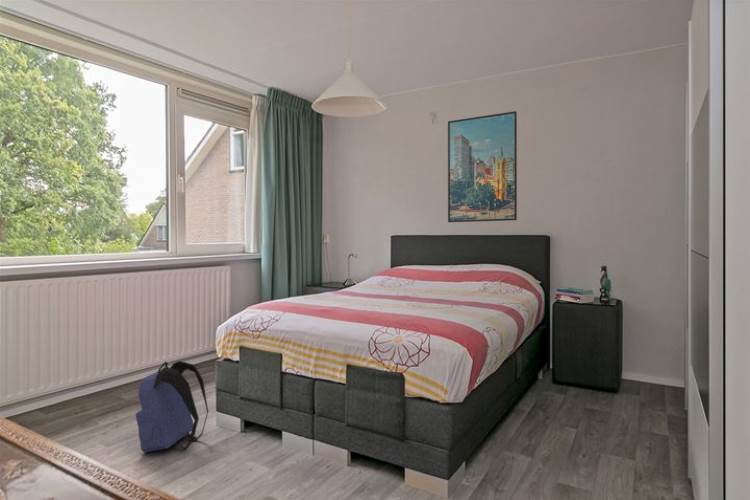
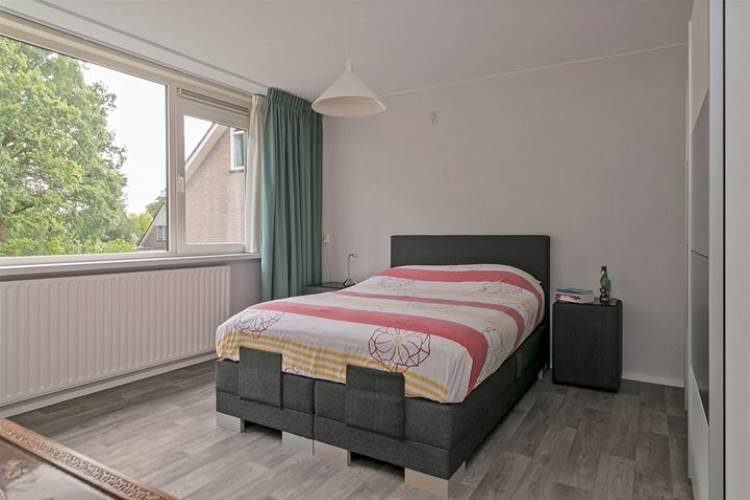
- backpack [135,360,209,454]
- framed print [447,110,518,223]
